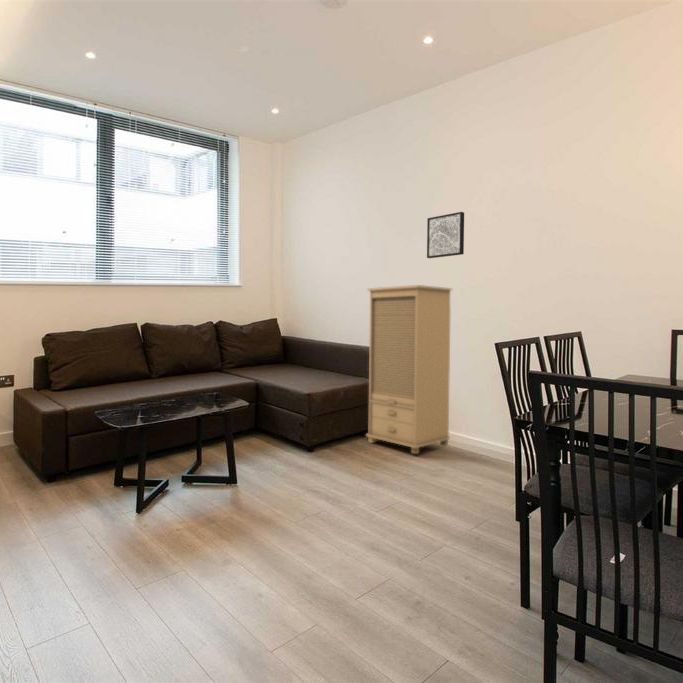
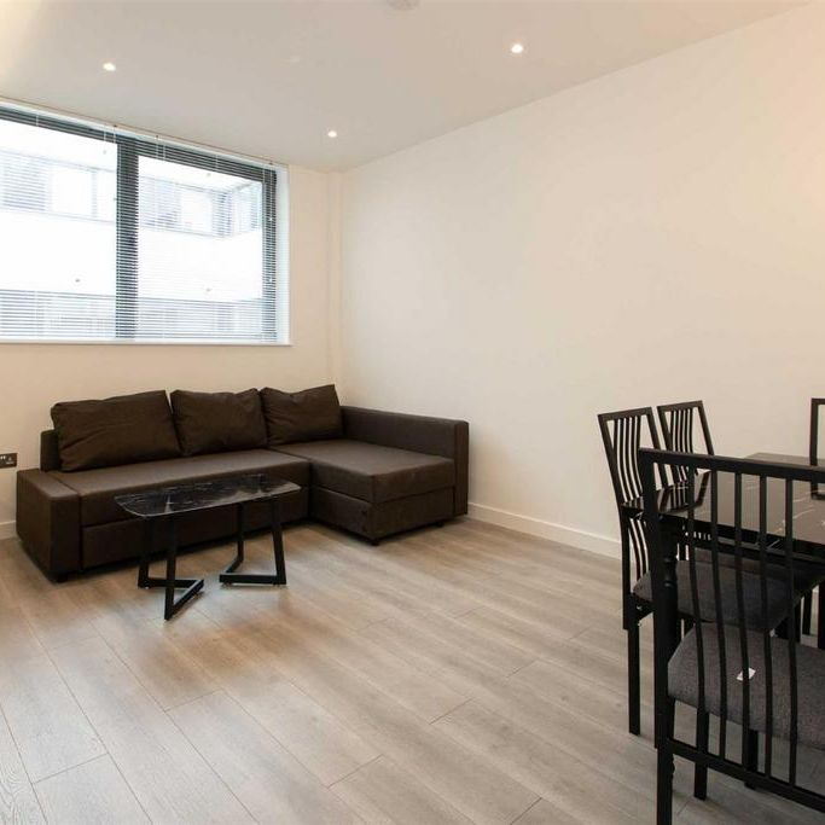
- wall art [426,211,465,259]
- cabinet [365,284,453,455]
